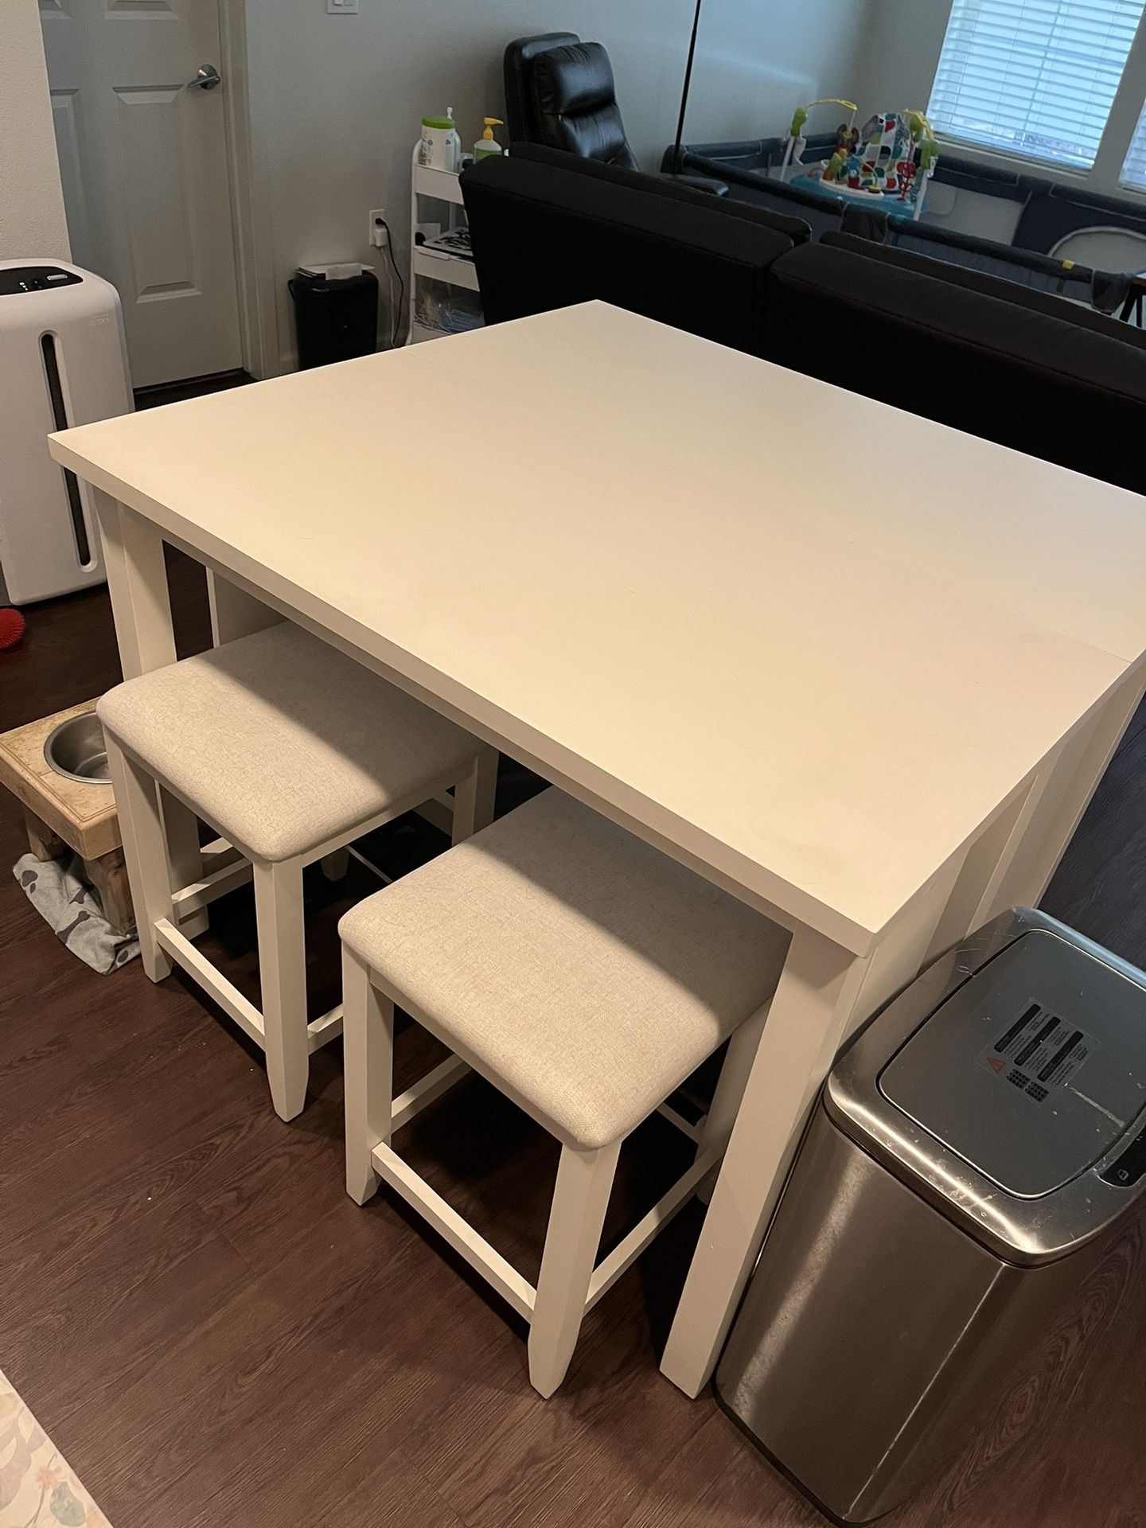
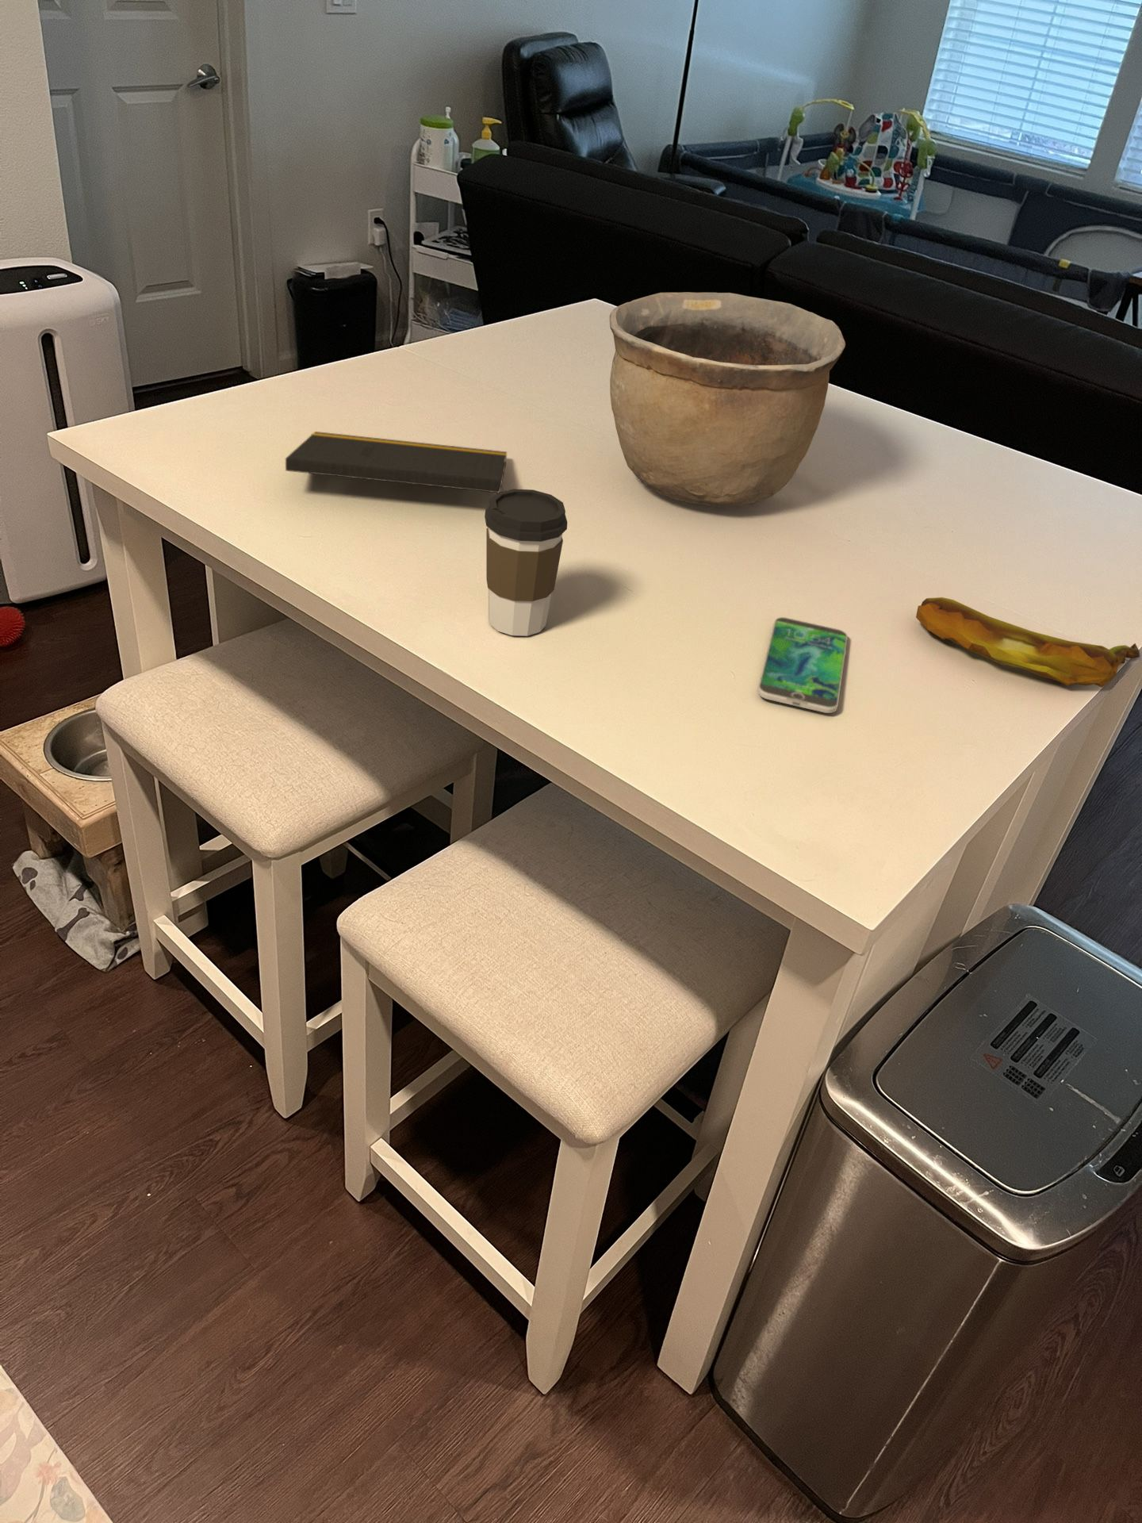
+ coffee cup [483,488,567,637]
+ bowl [609,291,846,507]
+ smartphone [757,616,848,714]
+ notepad [284,431,507,493]
+ banana [915,596,1141,688]
